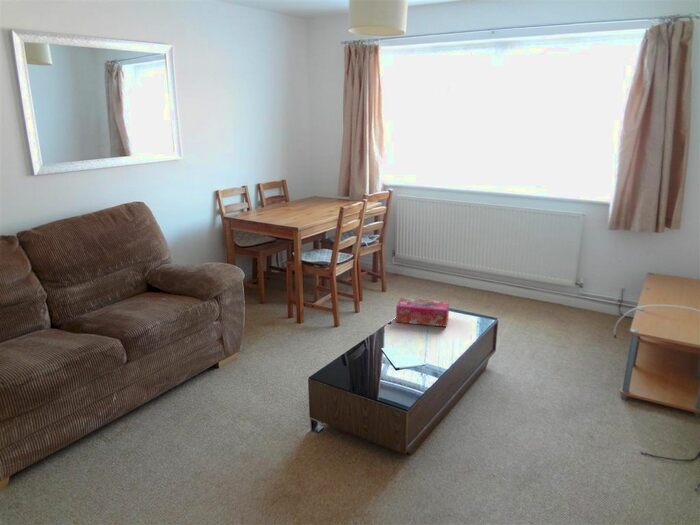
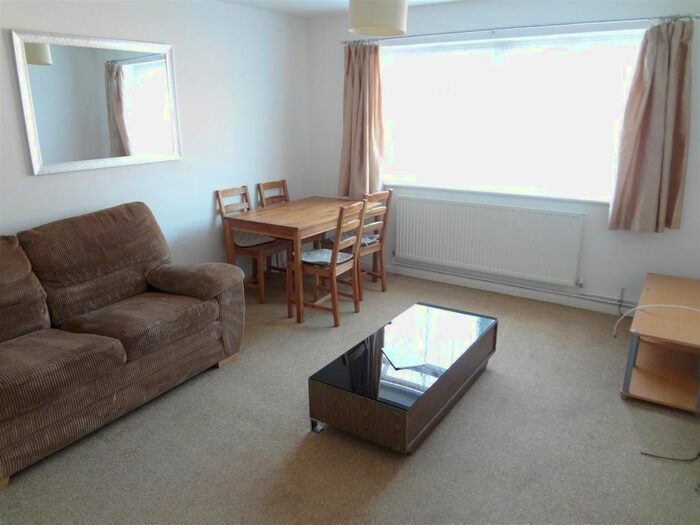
- tissue box [395,297,450,328]
